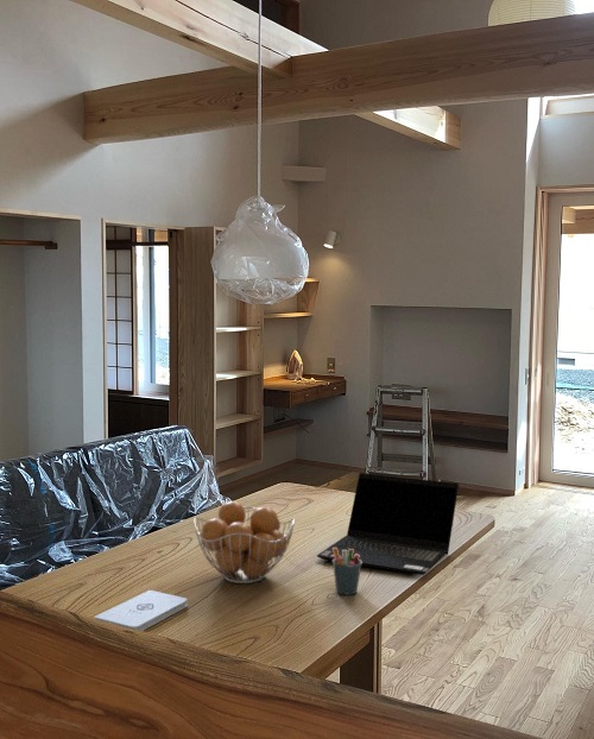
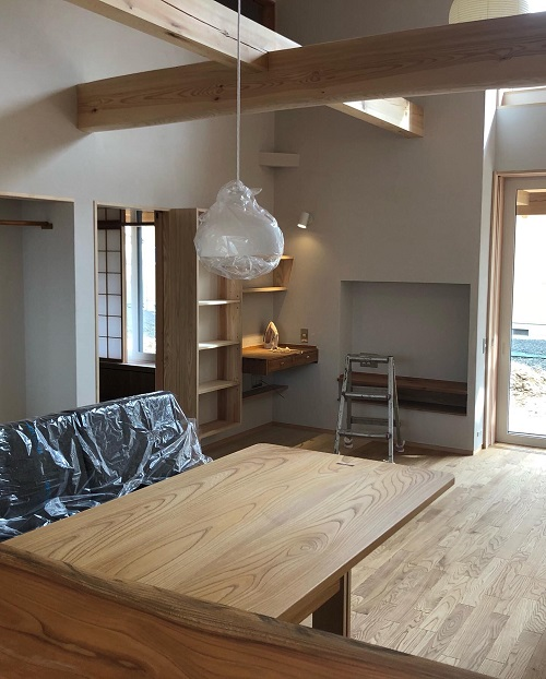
- fruit basket [192,500,296,585]
- pen holder [331,548,362,596]
- laptop computer [316,472,460,576]
- notepad [93,589,188,632]
